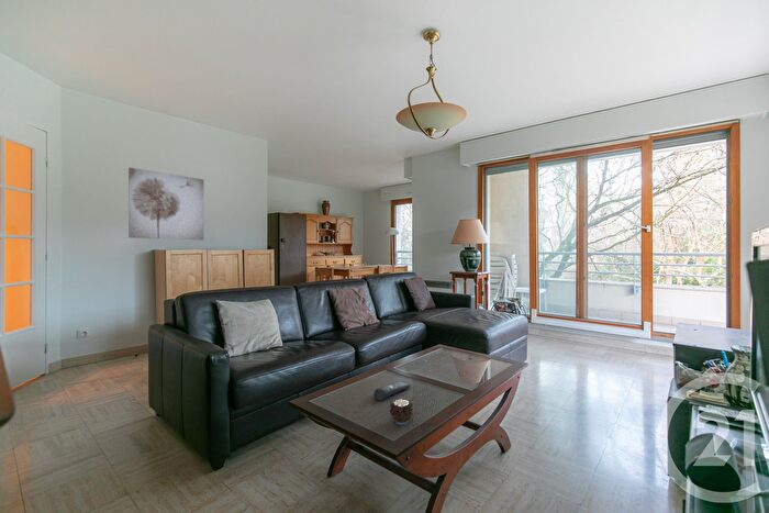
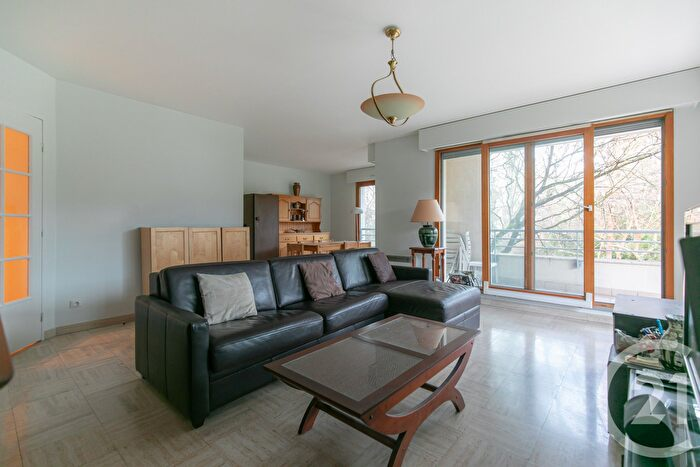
- candle [389,399,414,425]
- wall art [127,167,204,242]
- remote control [372,380,412,401]
